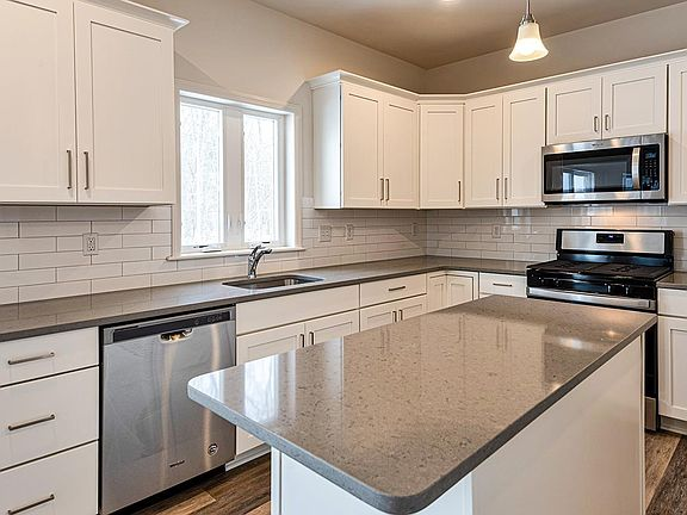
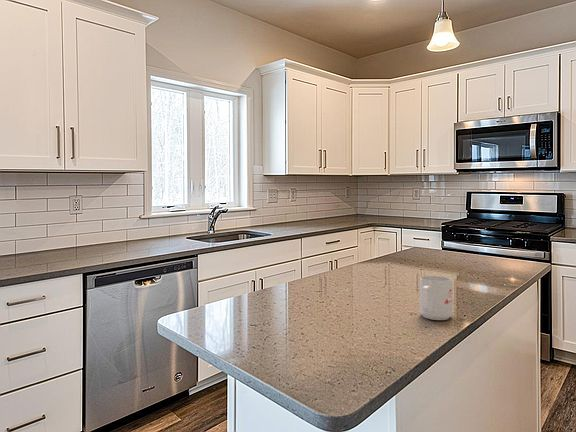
+ mug [419,275,453,321]
